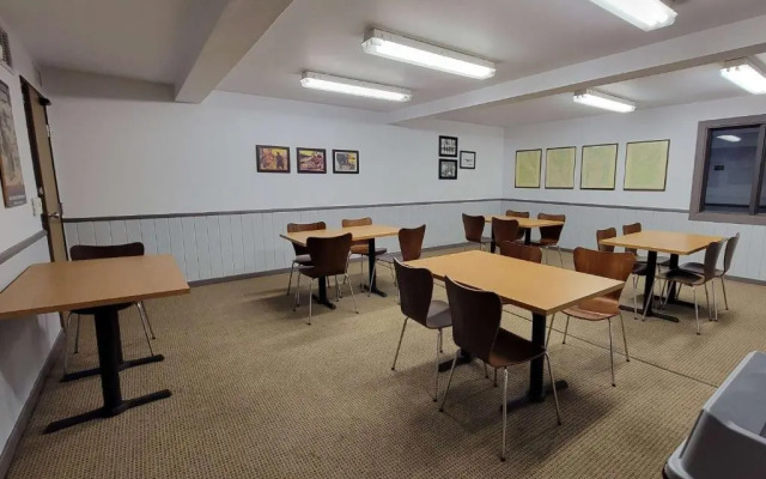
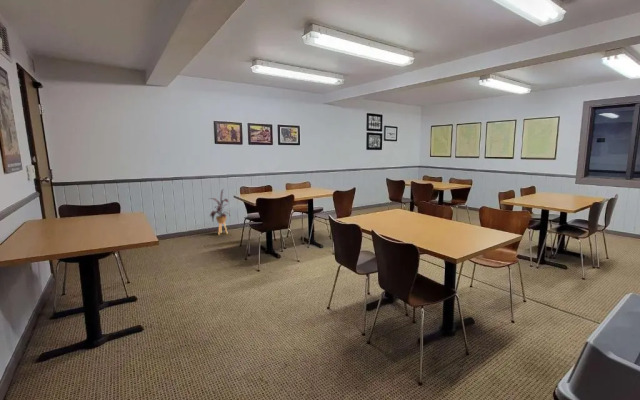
+ house plant [208,188,231,236]
